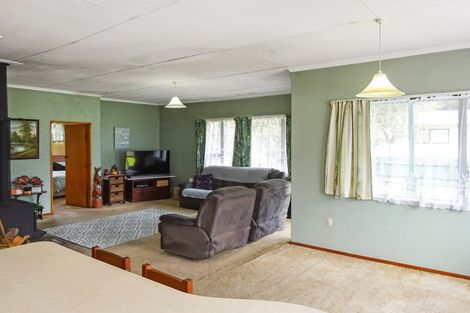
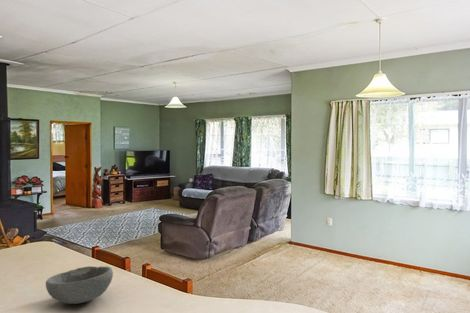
+ bowl [45,265,114,305]
